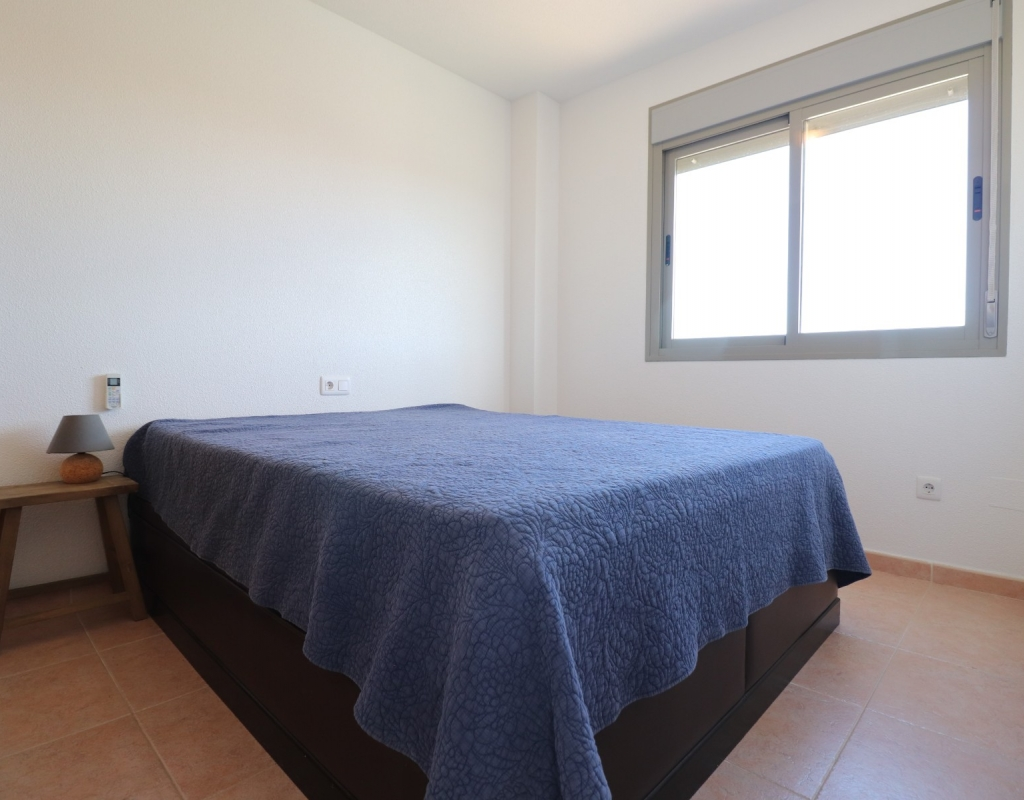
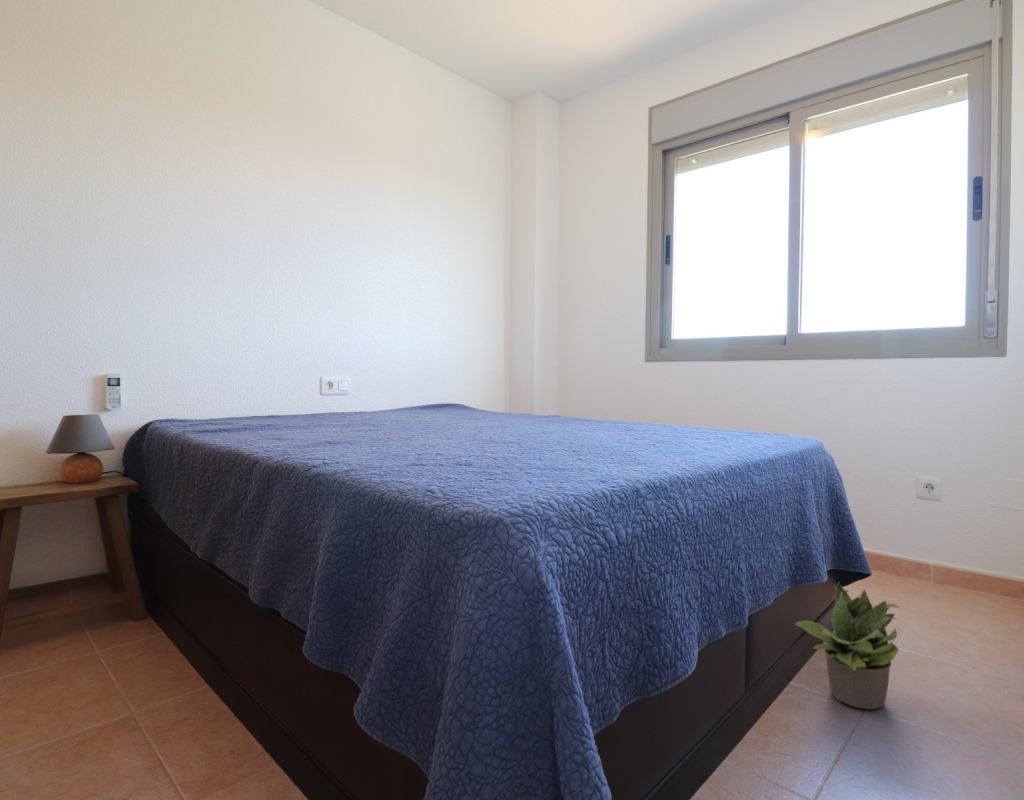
+ potted plant [794,582,902,710]
